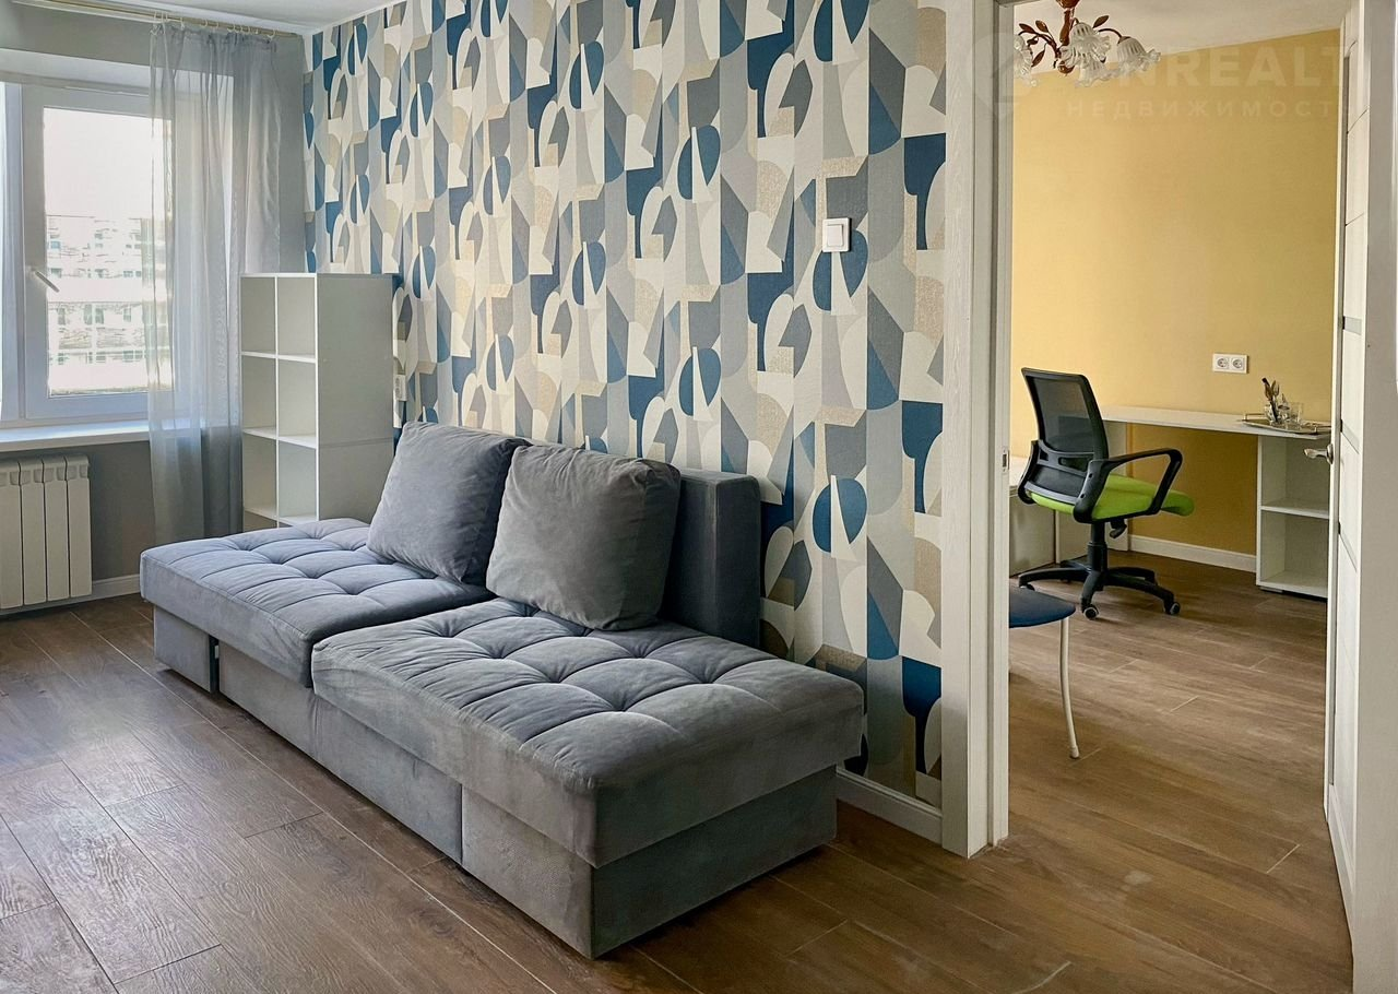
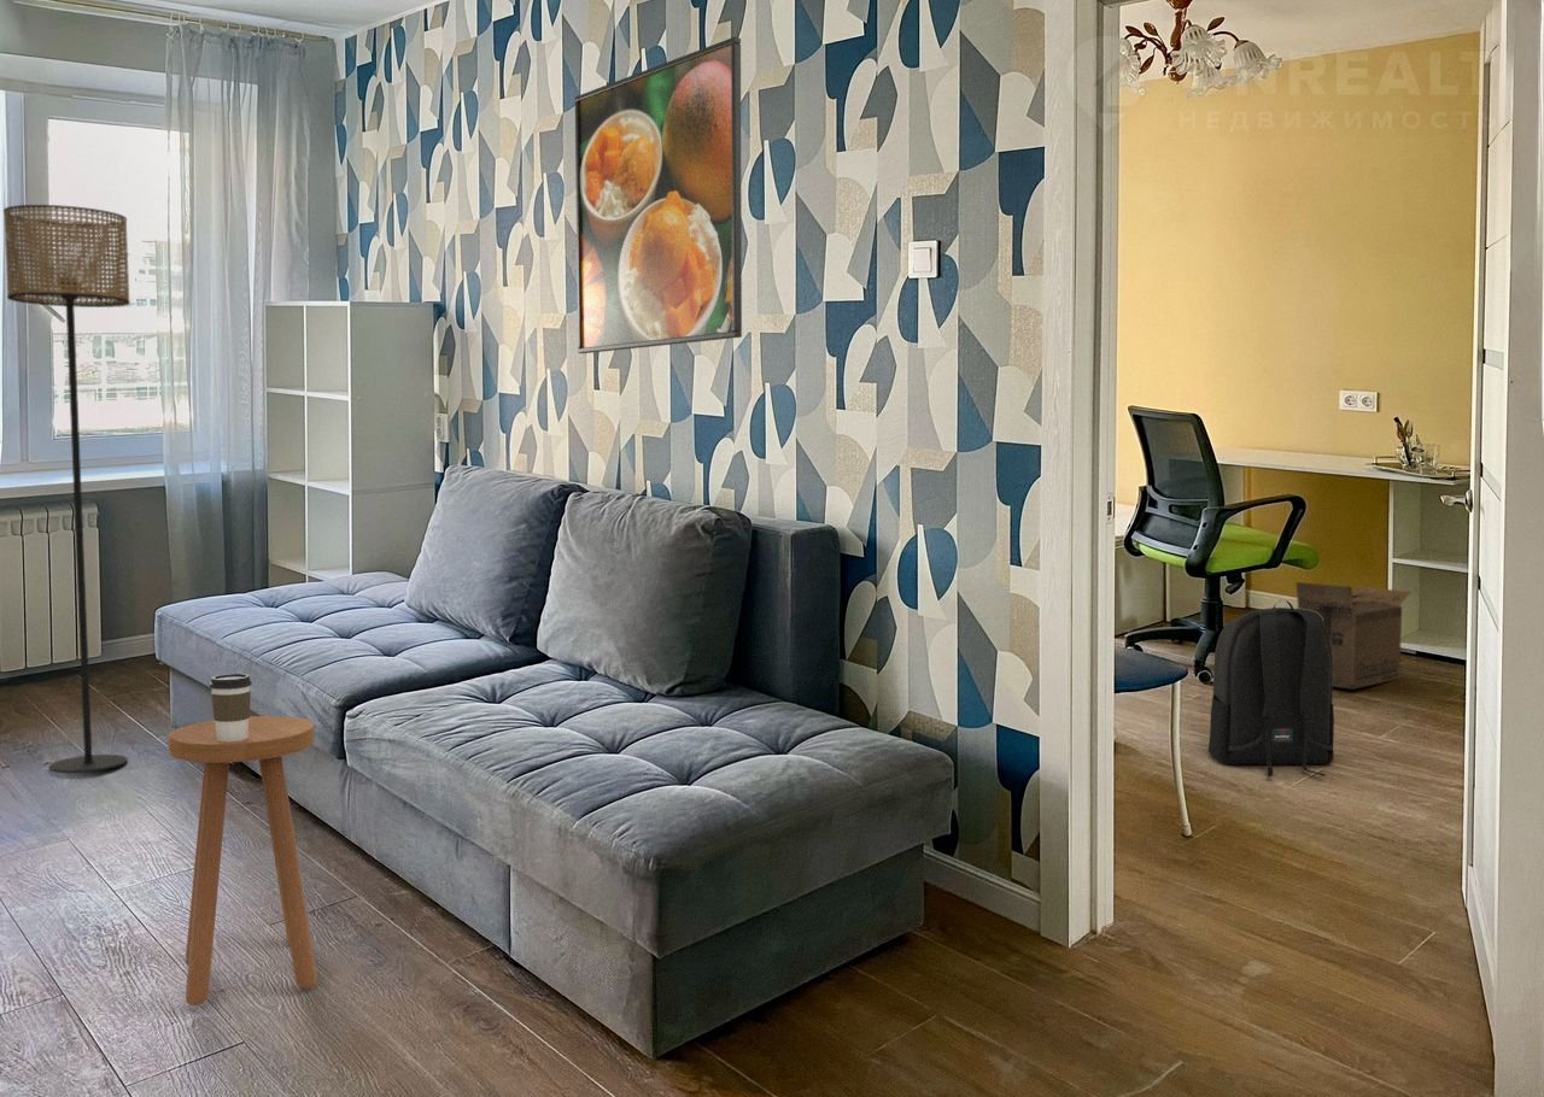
+ coffee cup [209,673,253,741]
+ backpack [1207,599,1335,778]
+ stool [168,715,318,1007]
+ floor lamp [2,204,131,774]
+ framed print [574,36,743,354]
+ cardboard box [1294,581,1413,691]
